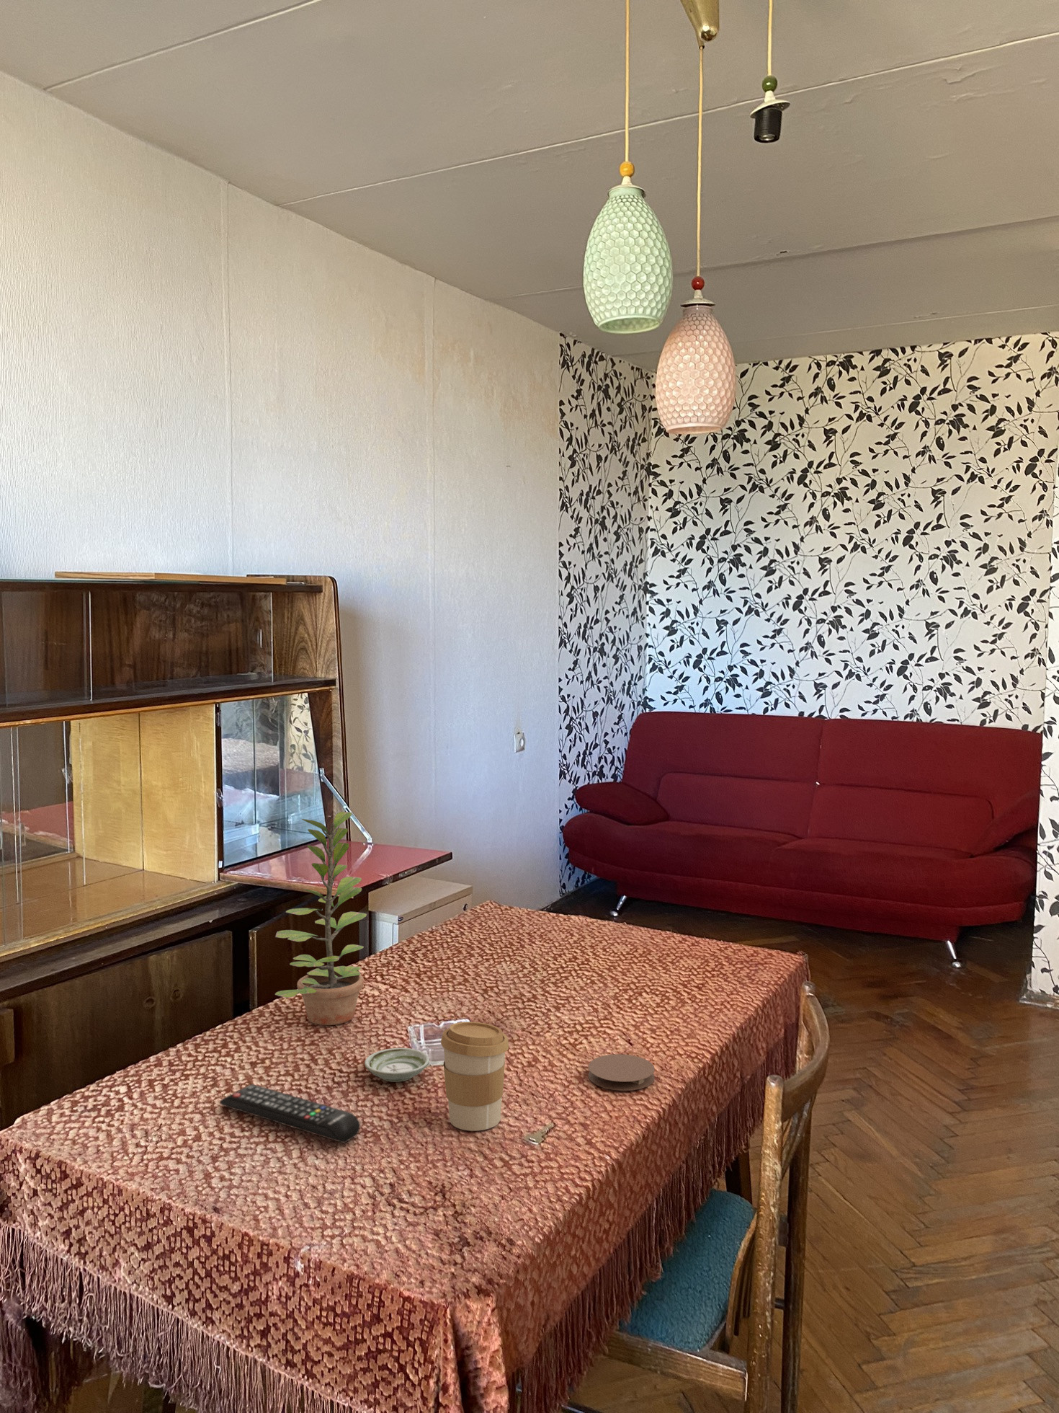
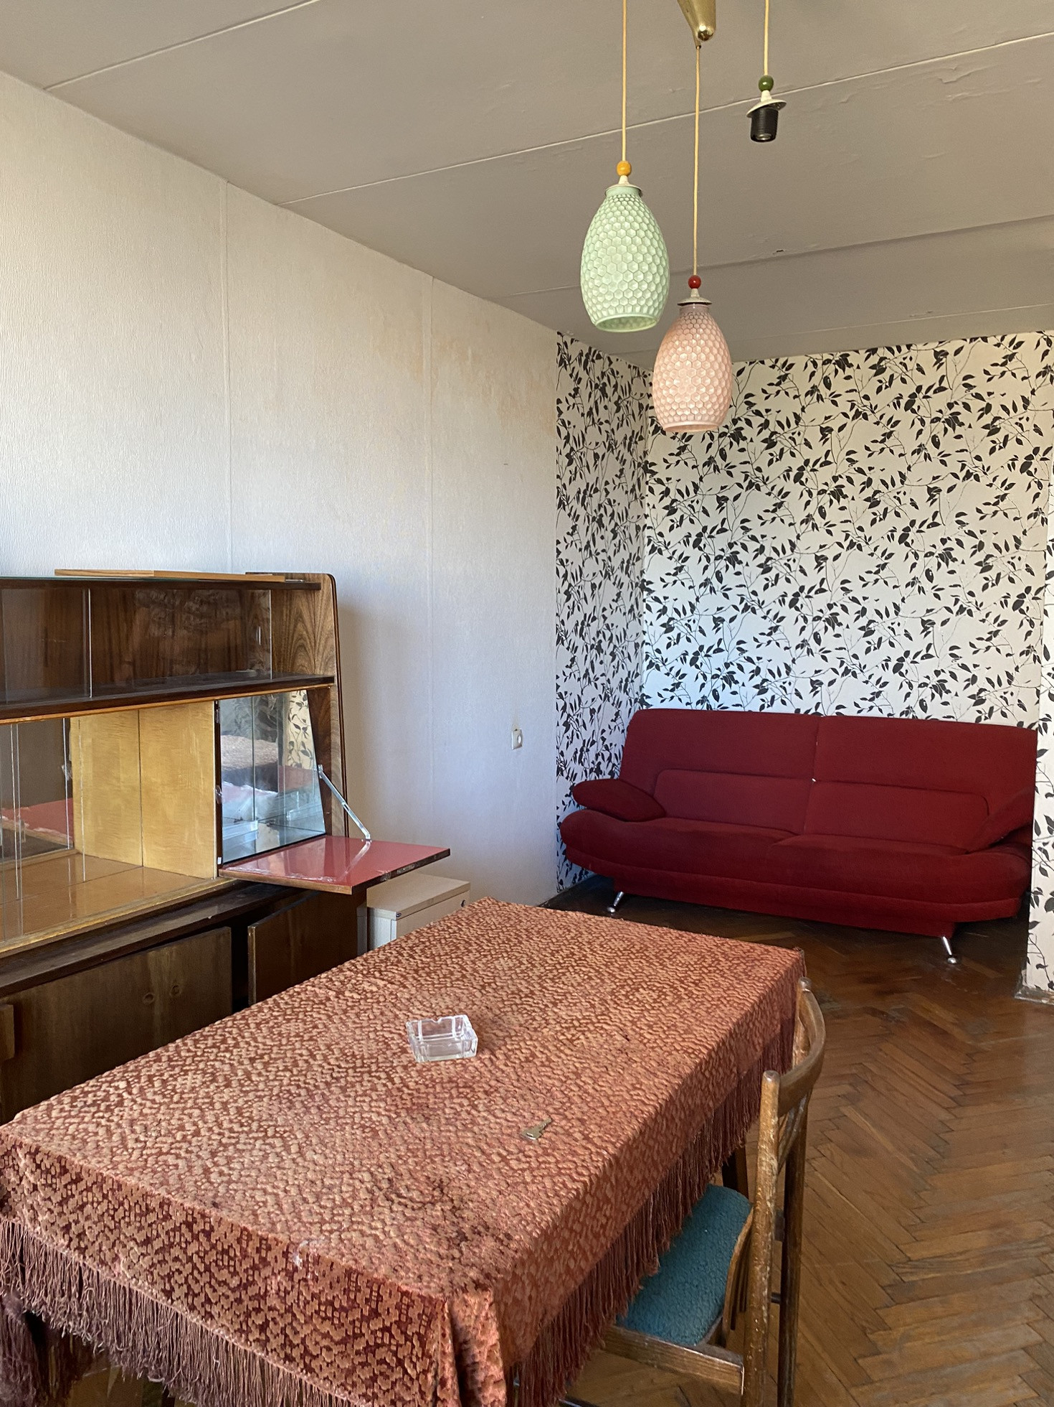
- coffee cup [441,1021,509,1132]
- coaster [587,1054,655,1091]
- saucer [364,1047,430,1083]
- remote control [219,1084,360,1144]
- plant [275,811,367,1026]
